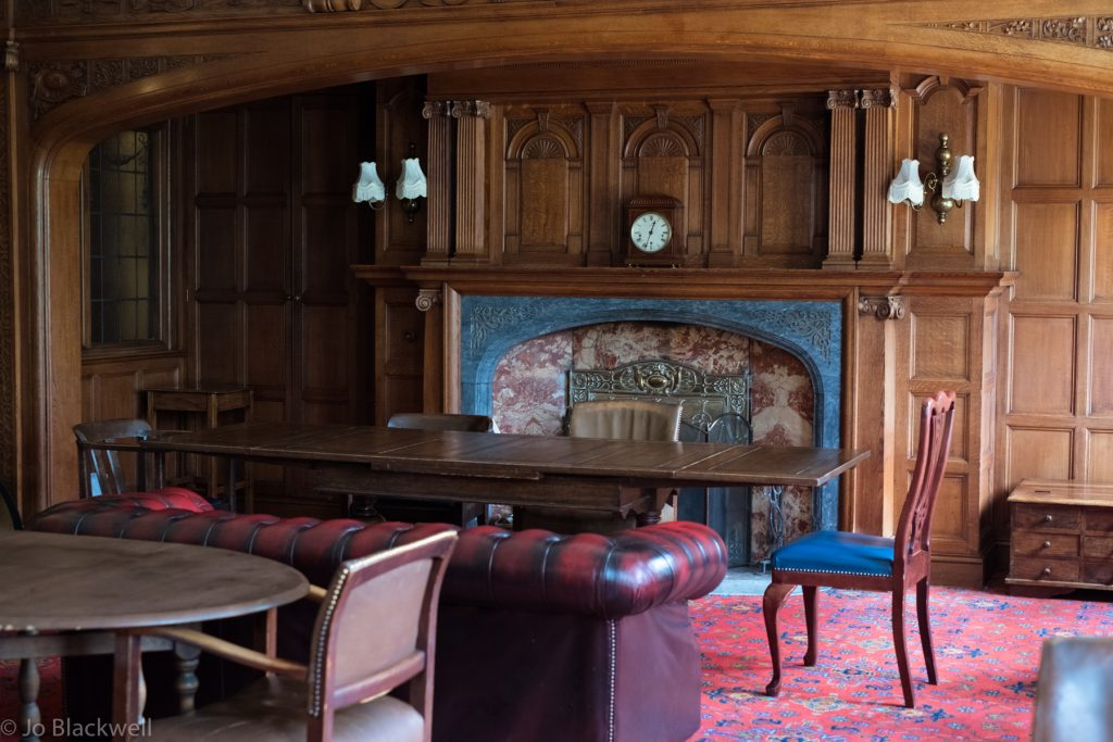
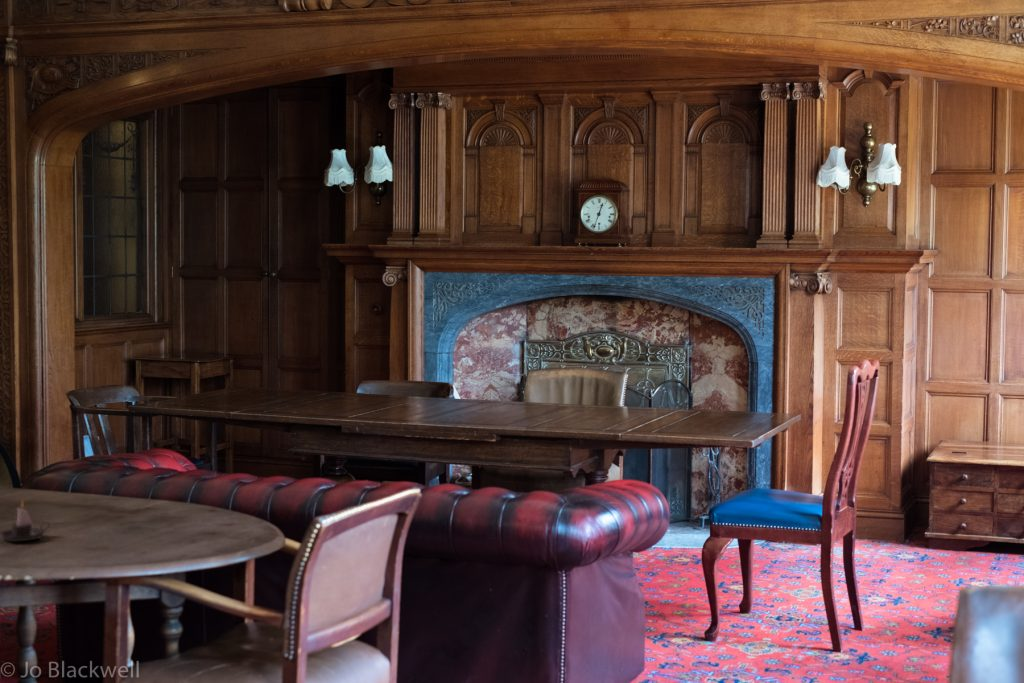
+ candle [0,500,51,543]
